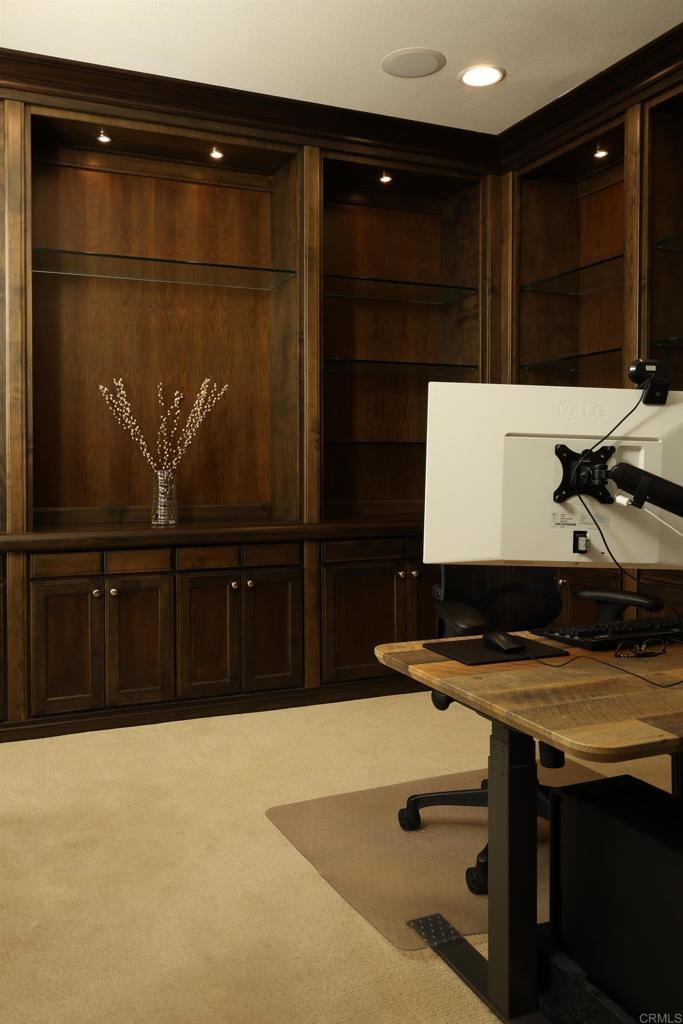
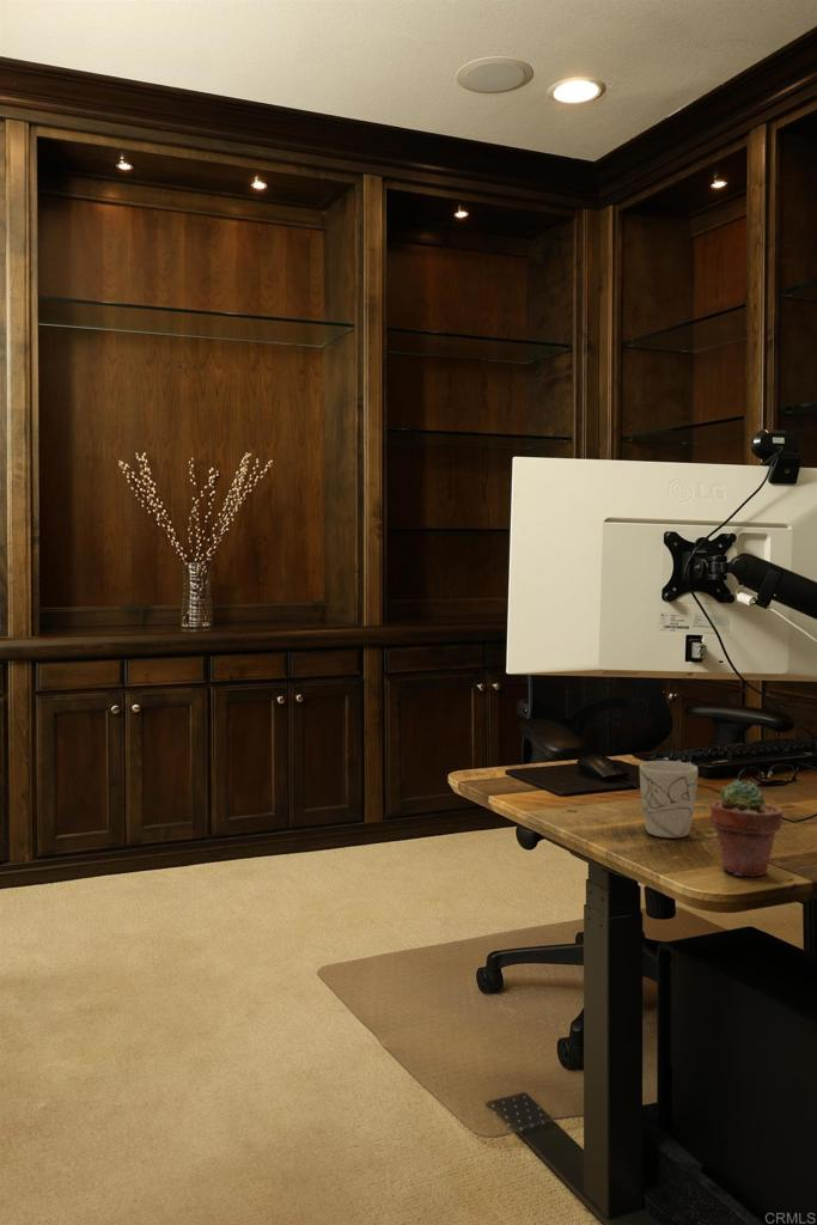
+ potted succulent [709,779,784,878]
+ mug [639,760,699,839]
